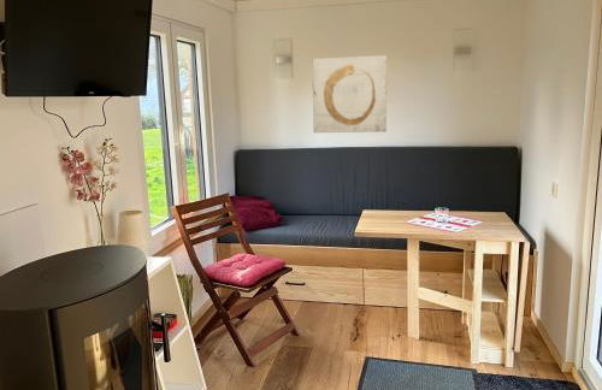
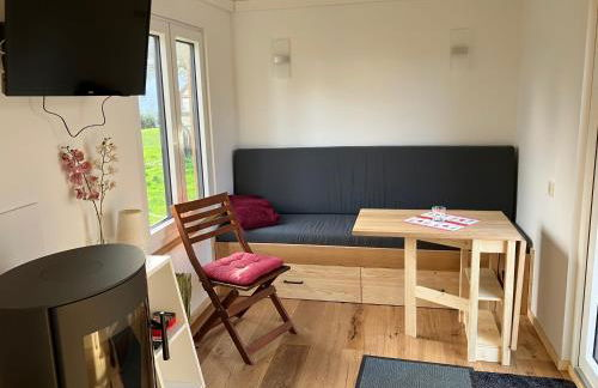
- wall art [311,54,388,134]
